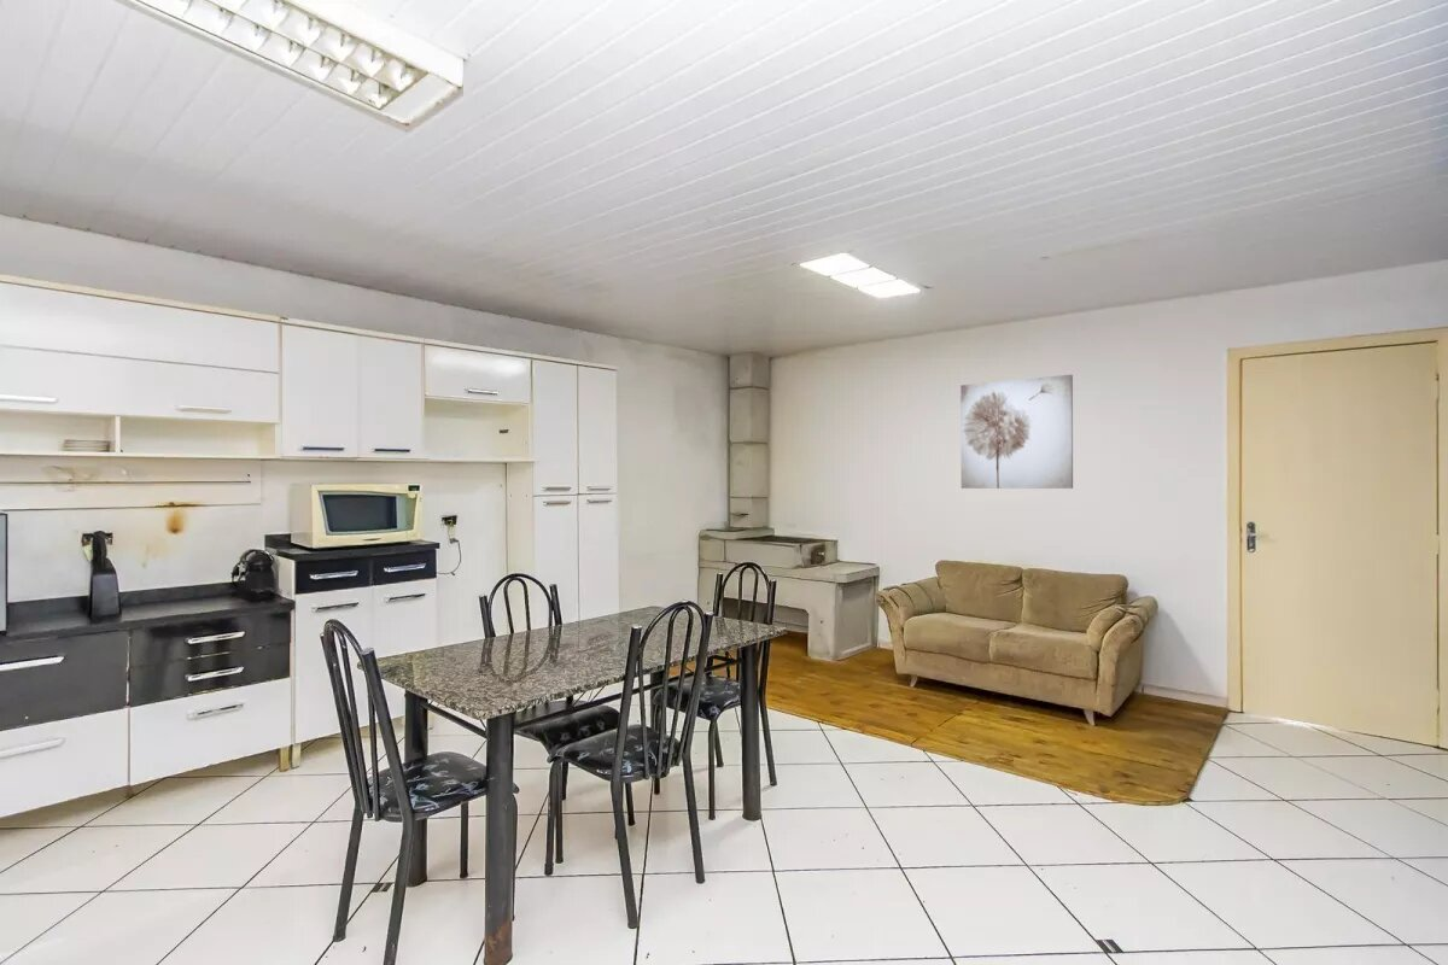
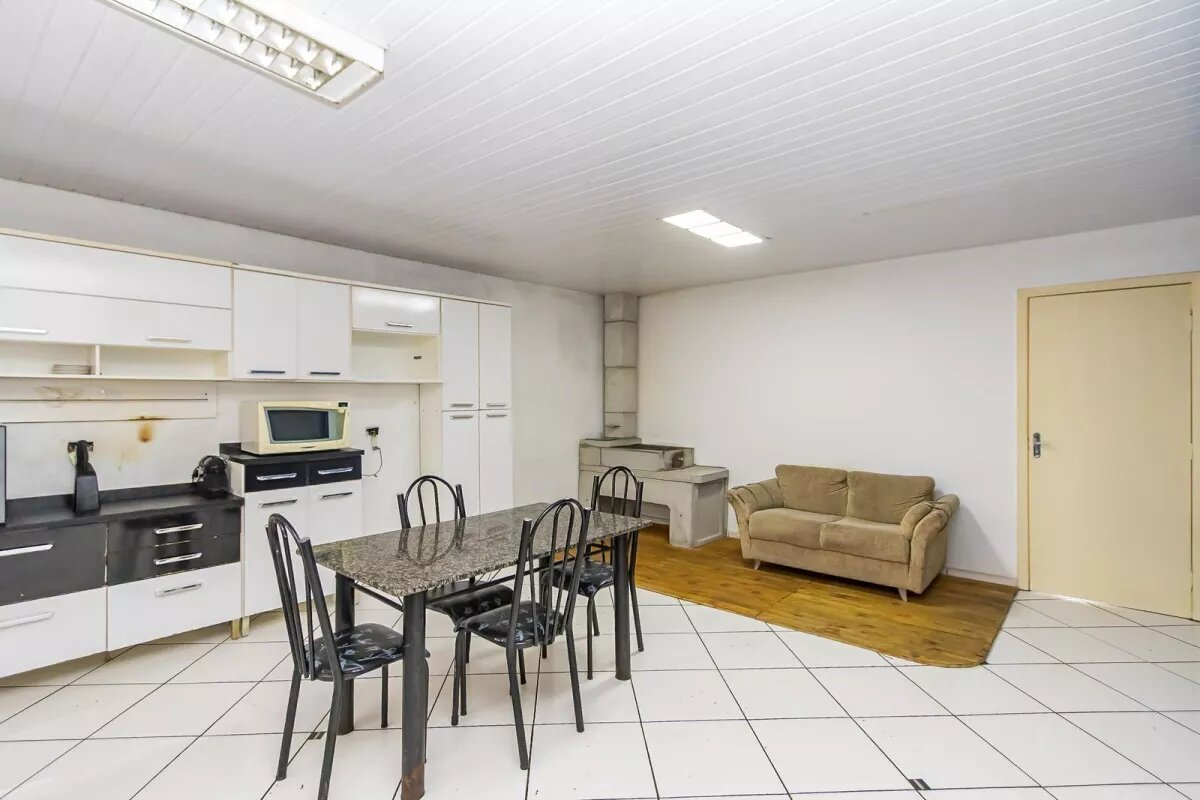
- wall art [959,374,1074,490]
